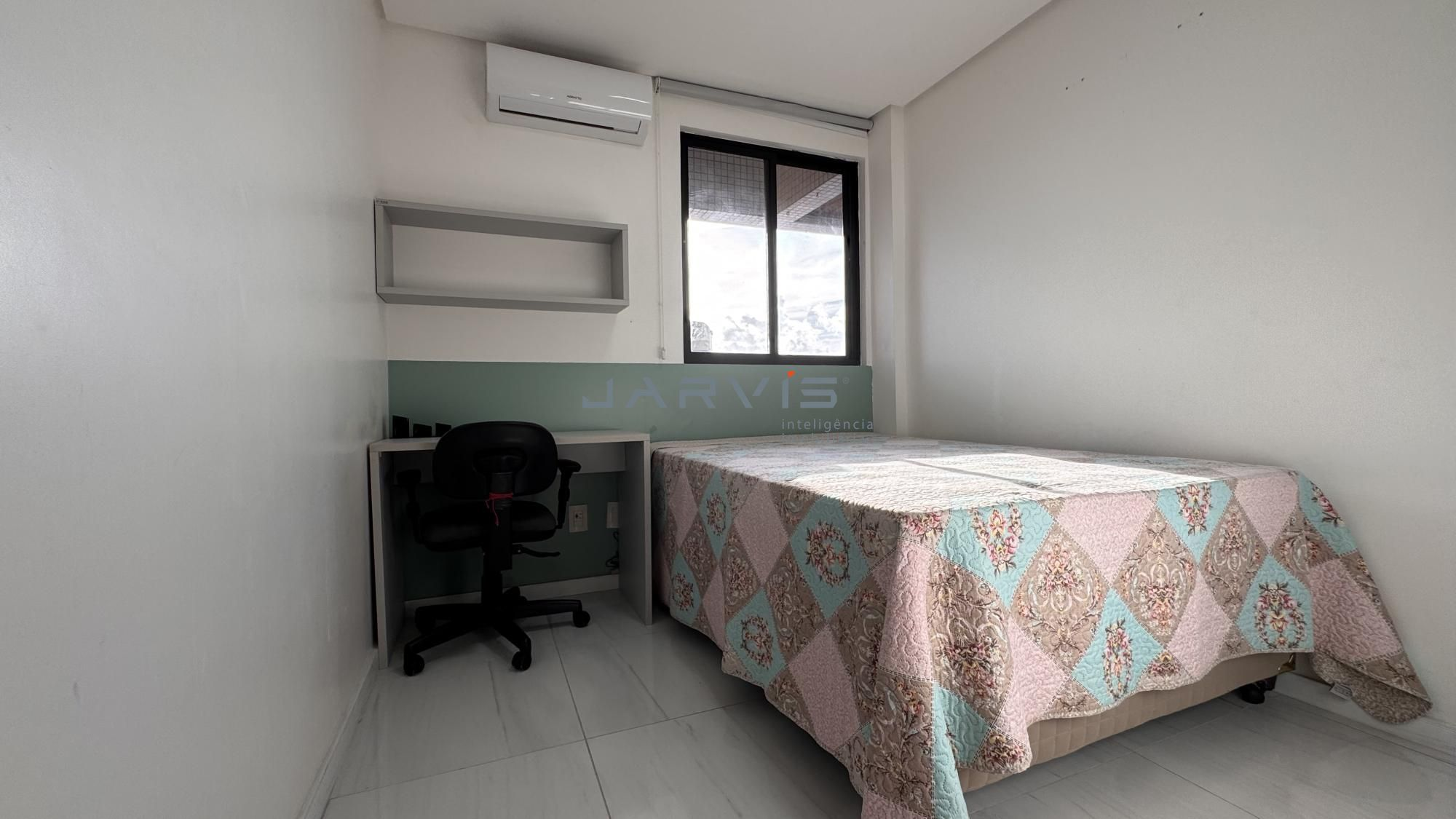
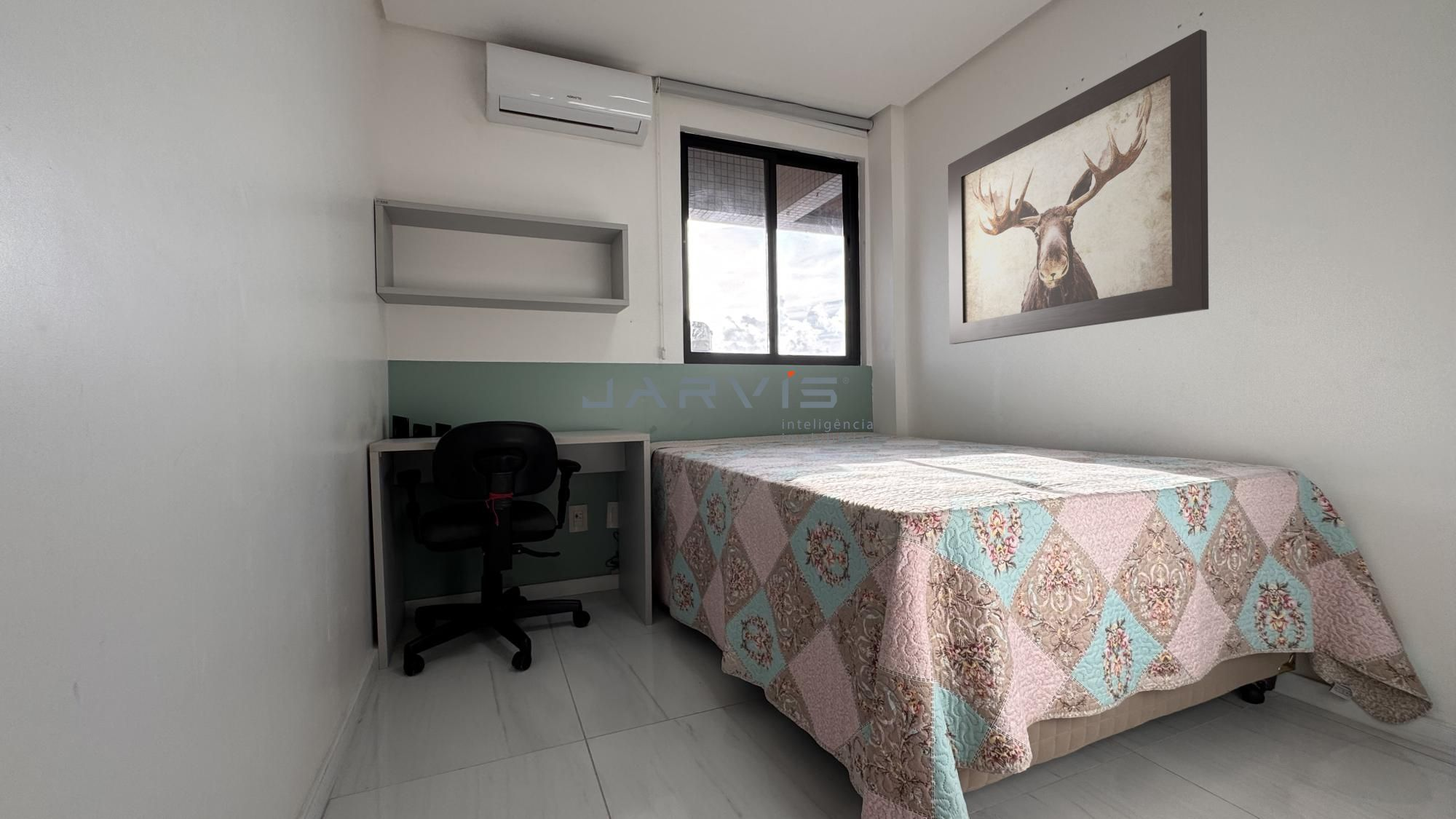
+ wall art [947,28,1209,345]
